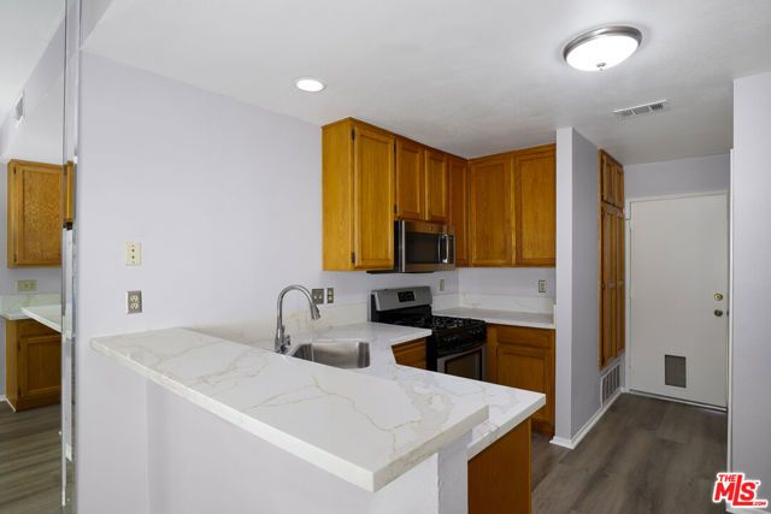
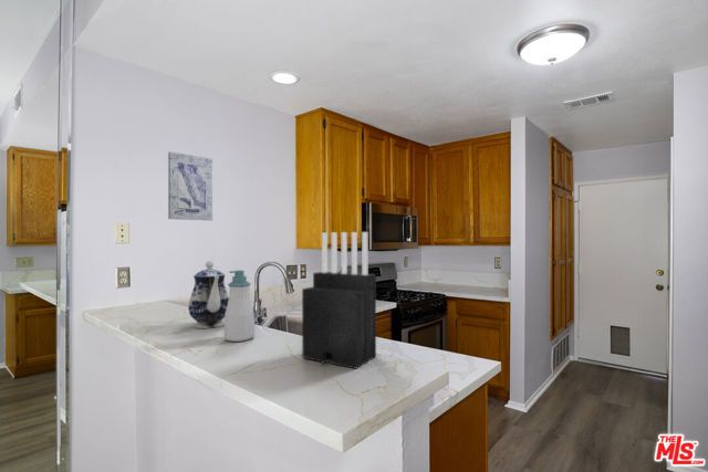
+ knife block [301,231,377,370]
+ teapot [187,260,229,329]
+ wall art [167,150,214,221]
+ soap bottle [223,270,256,343]
